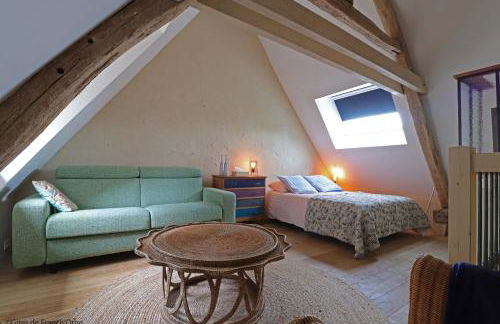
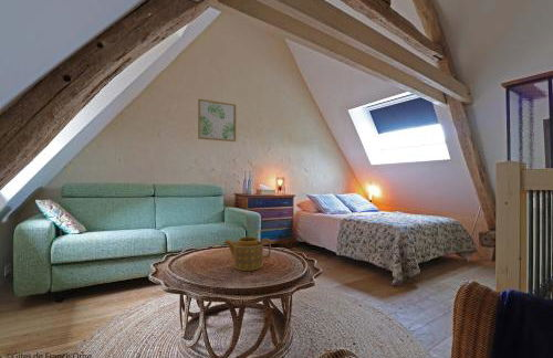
+ teapot [222,236,272,272]
+ wall art [197,97,237,143]
